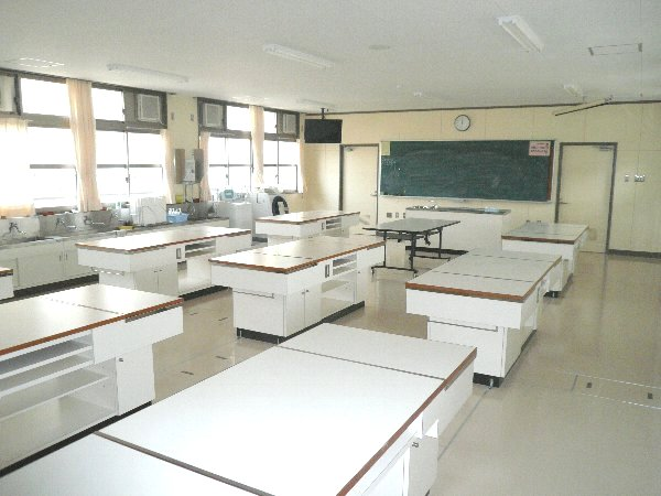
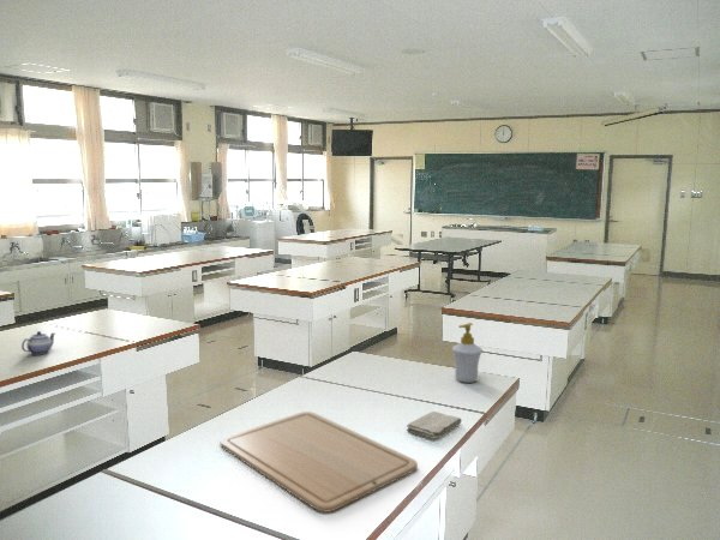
+ washcloth [406,410,462,440]
+ soap bottle [451,322,484,384]
+ teapot [20,330,56,355]
+ chopping board [220,410,419,514]
